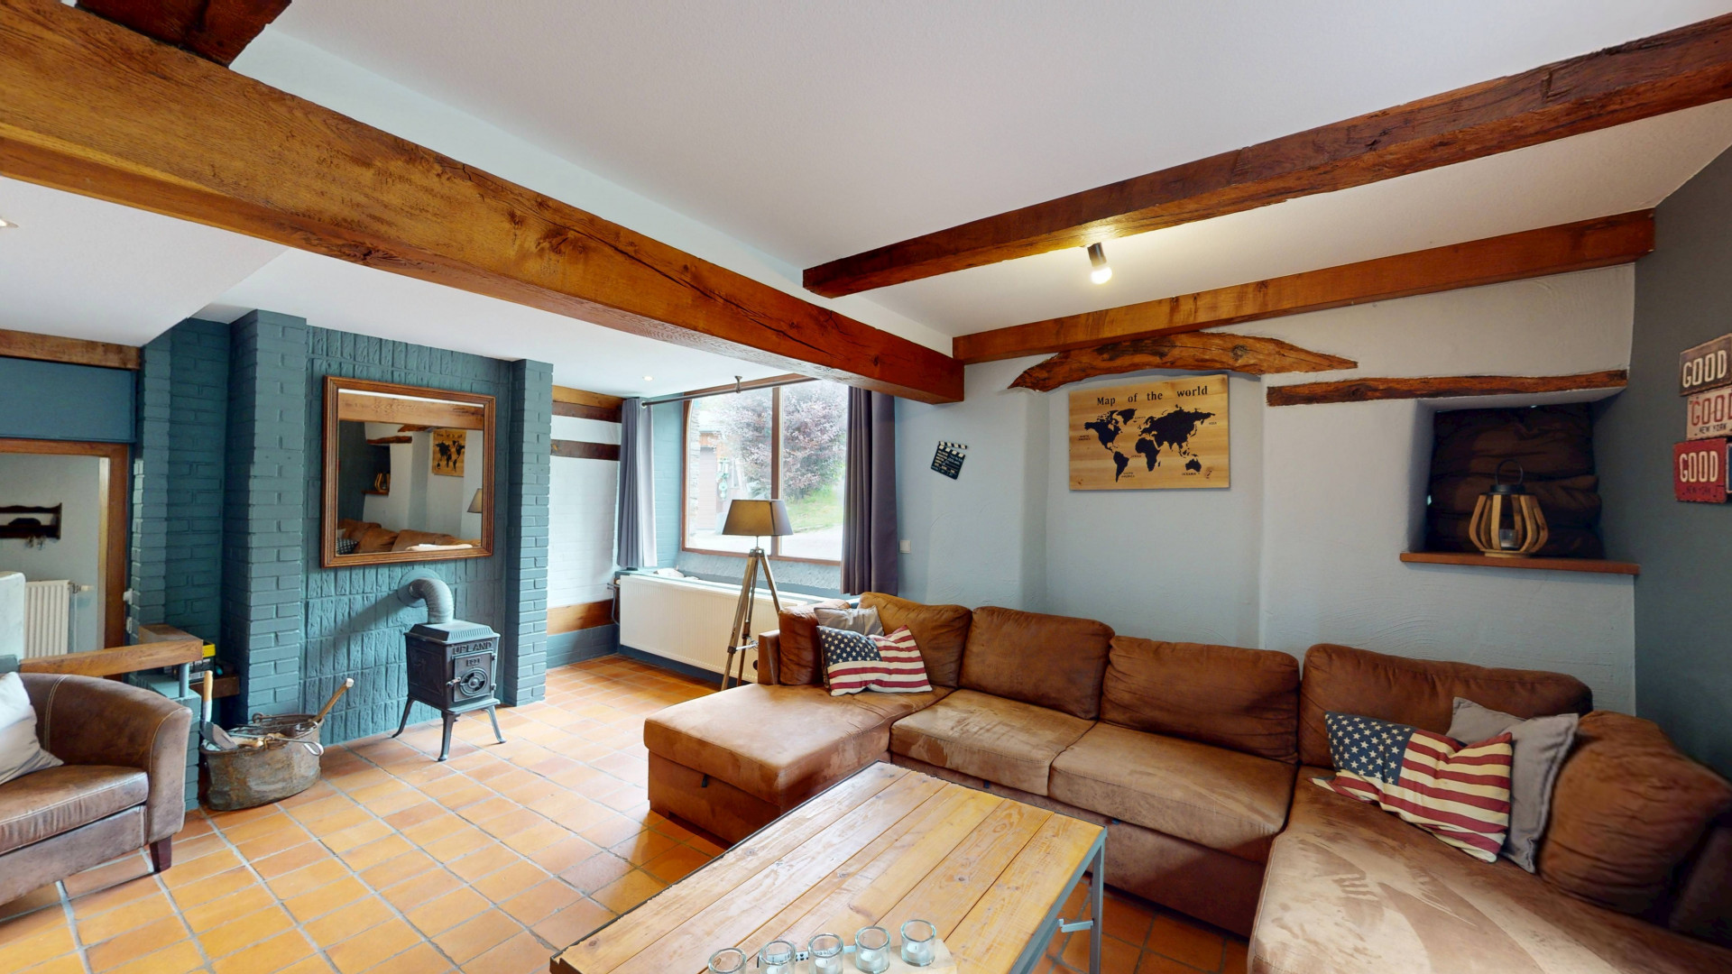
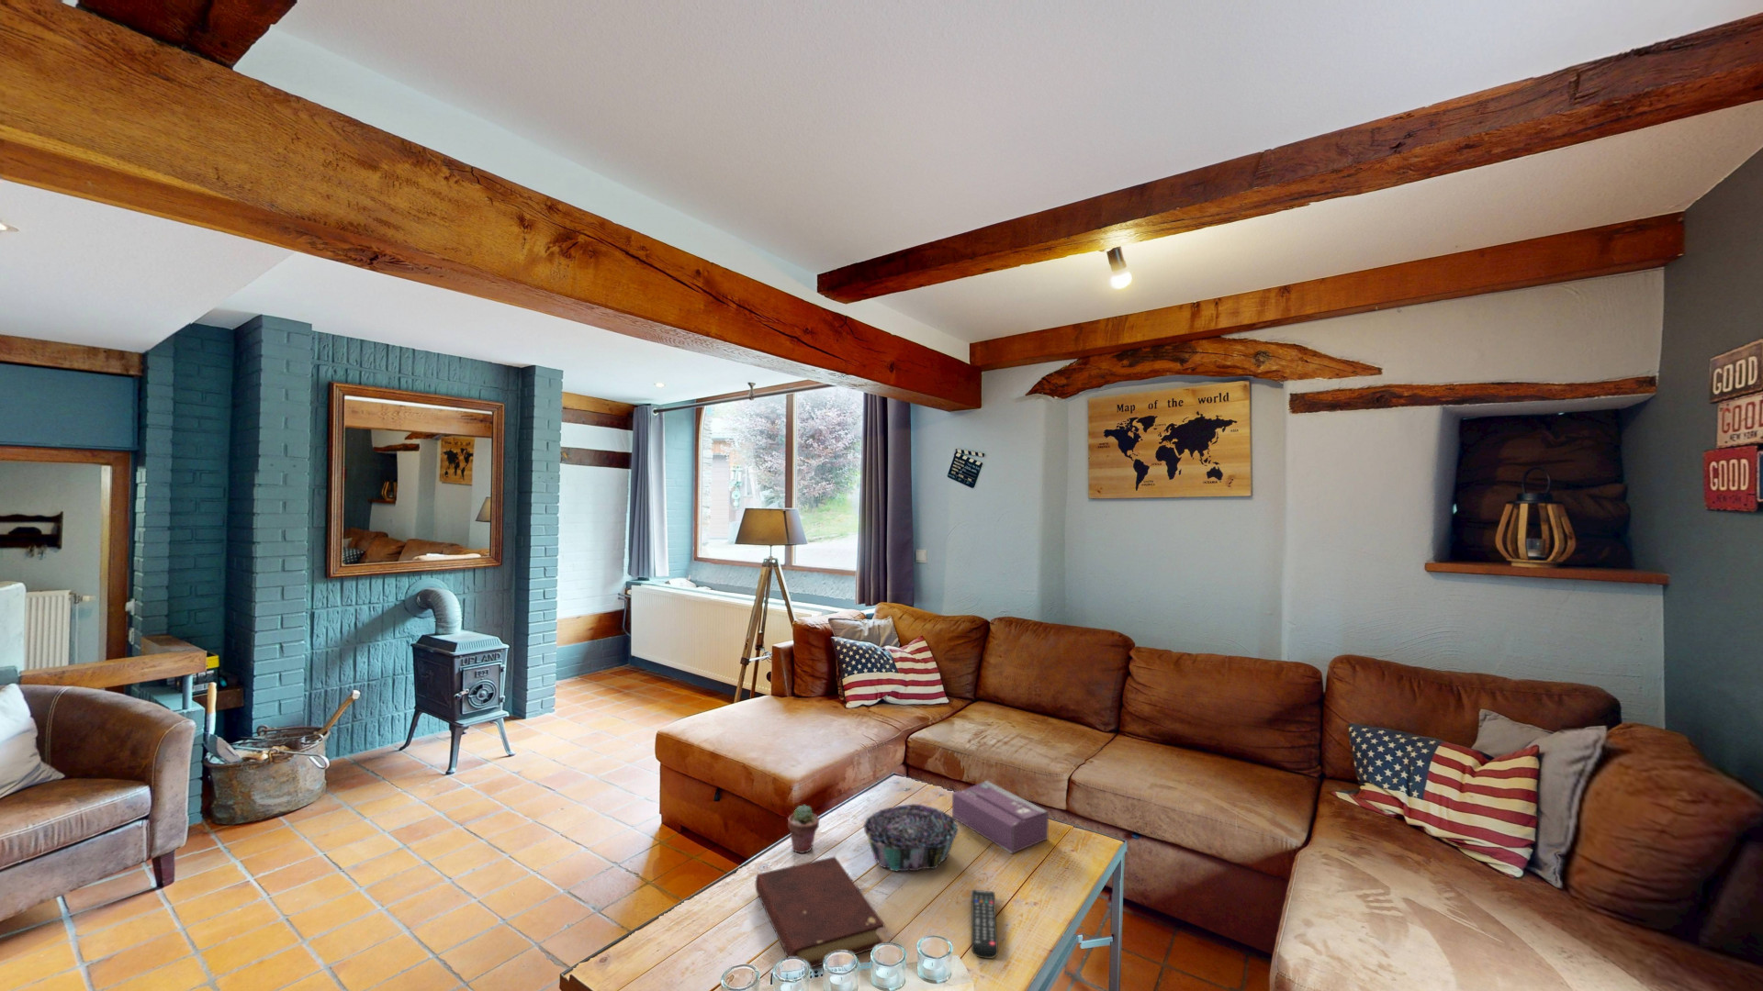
+ decorative bowl [862,803,959,872]
+ remote control [971,889,999,960]
+ book [754,857,885,969]
+ tissue box [952,780,1050,854]
+ potted succulent [787,803,820,854]
